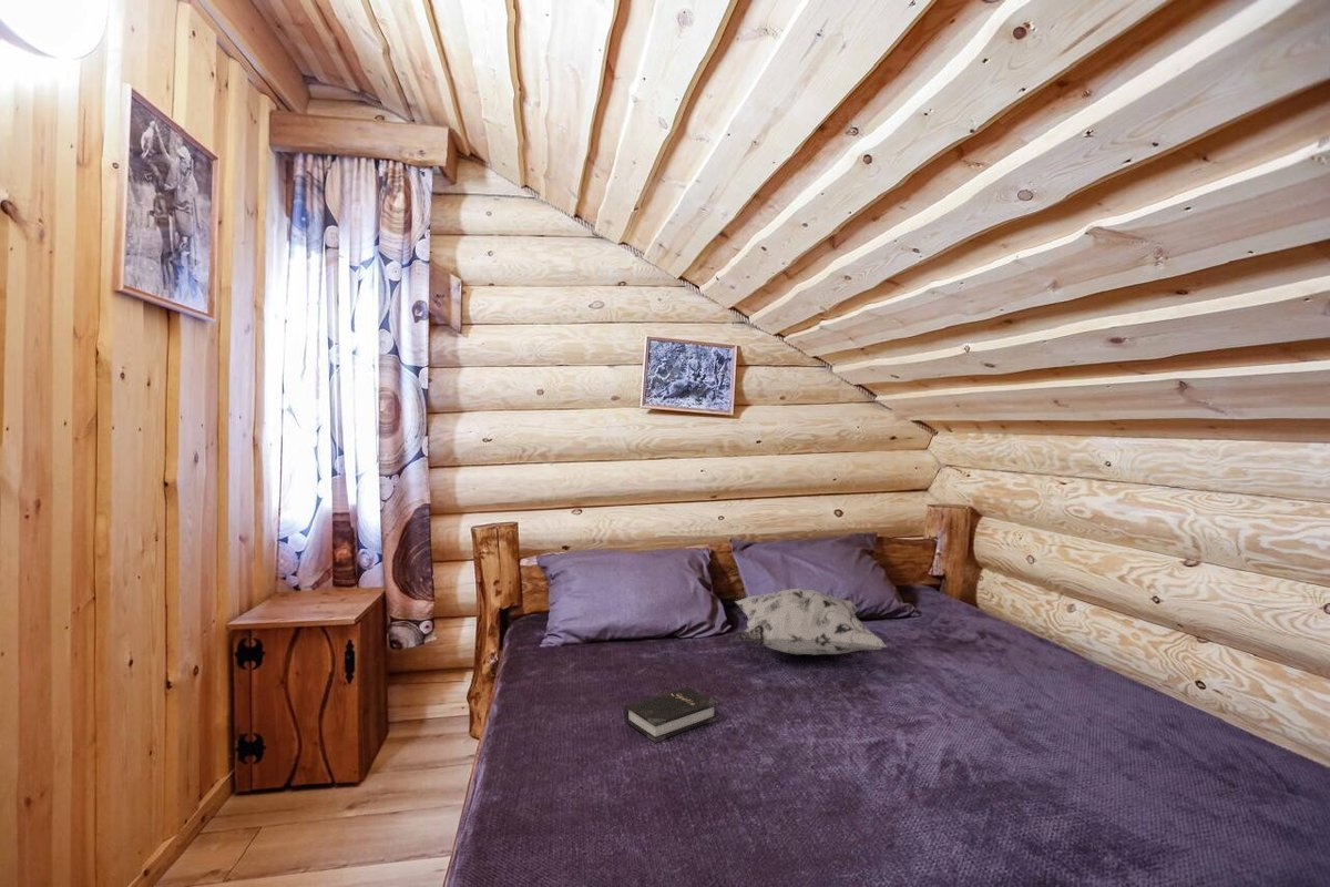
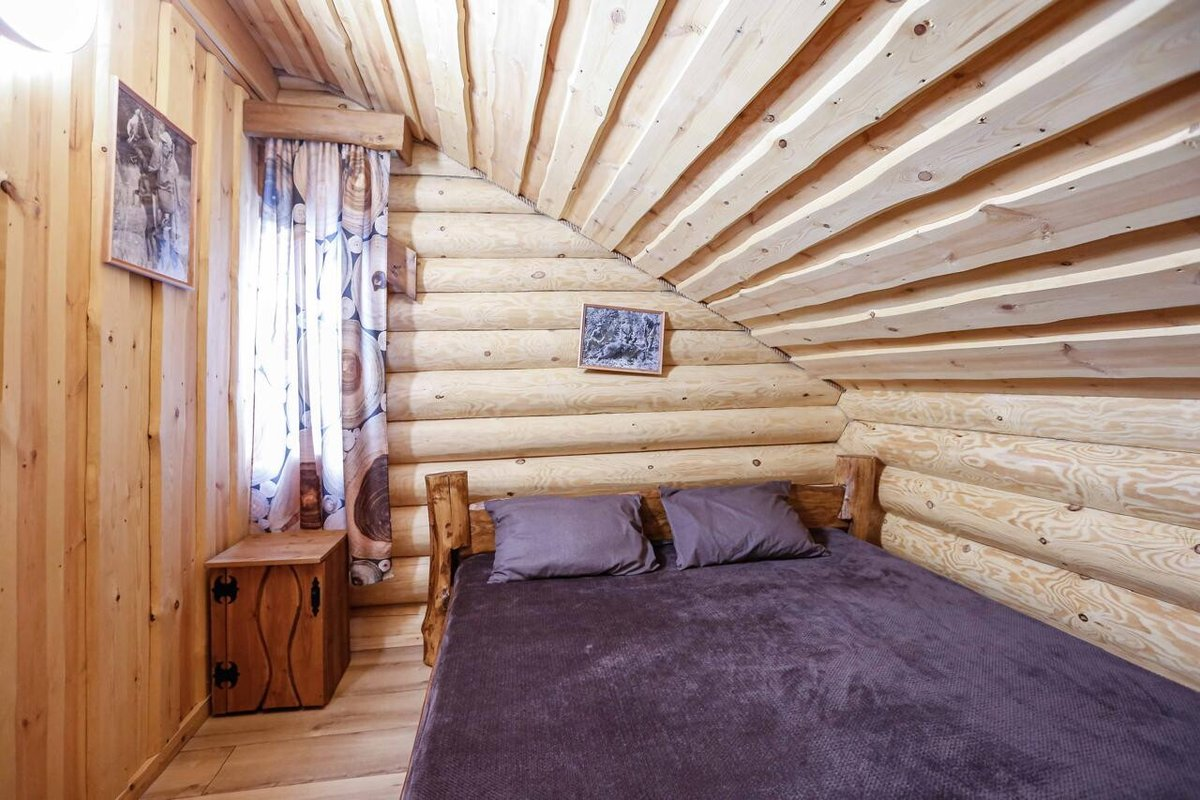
- decorative pillow [734,588,888,656]
- hardback book [623,685,719,744]
